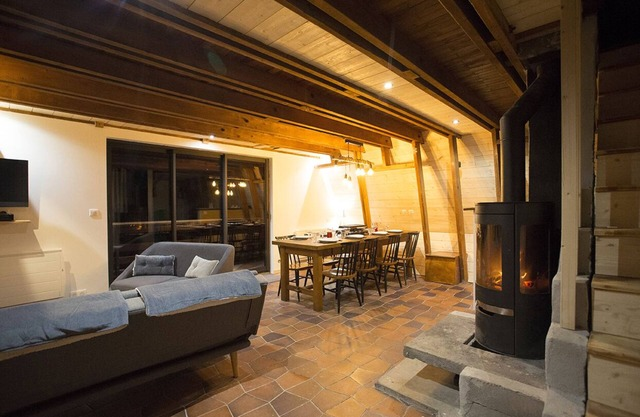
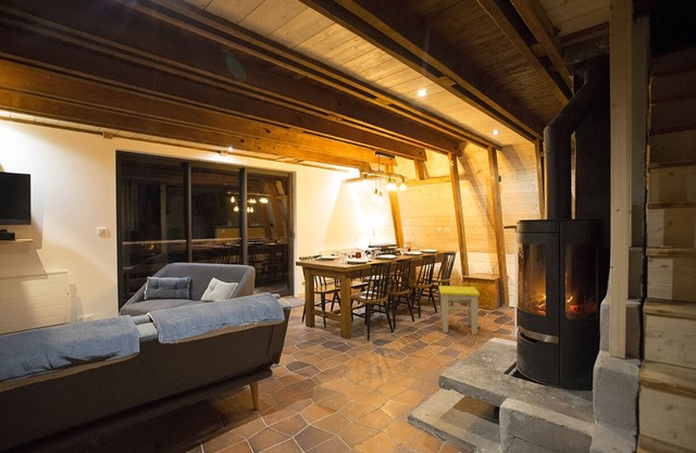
+ stool [438,285,481,336]
